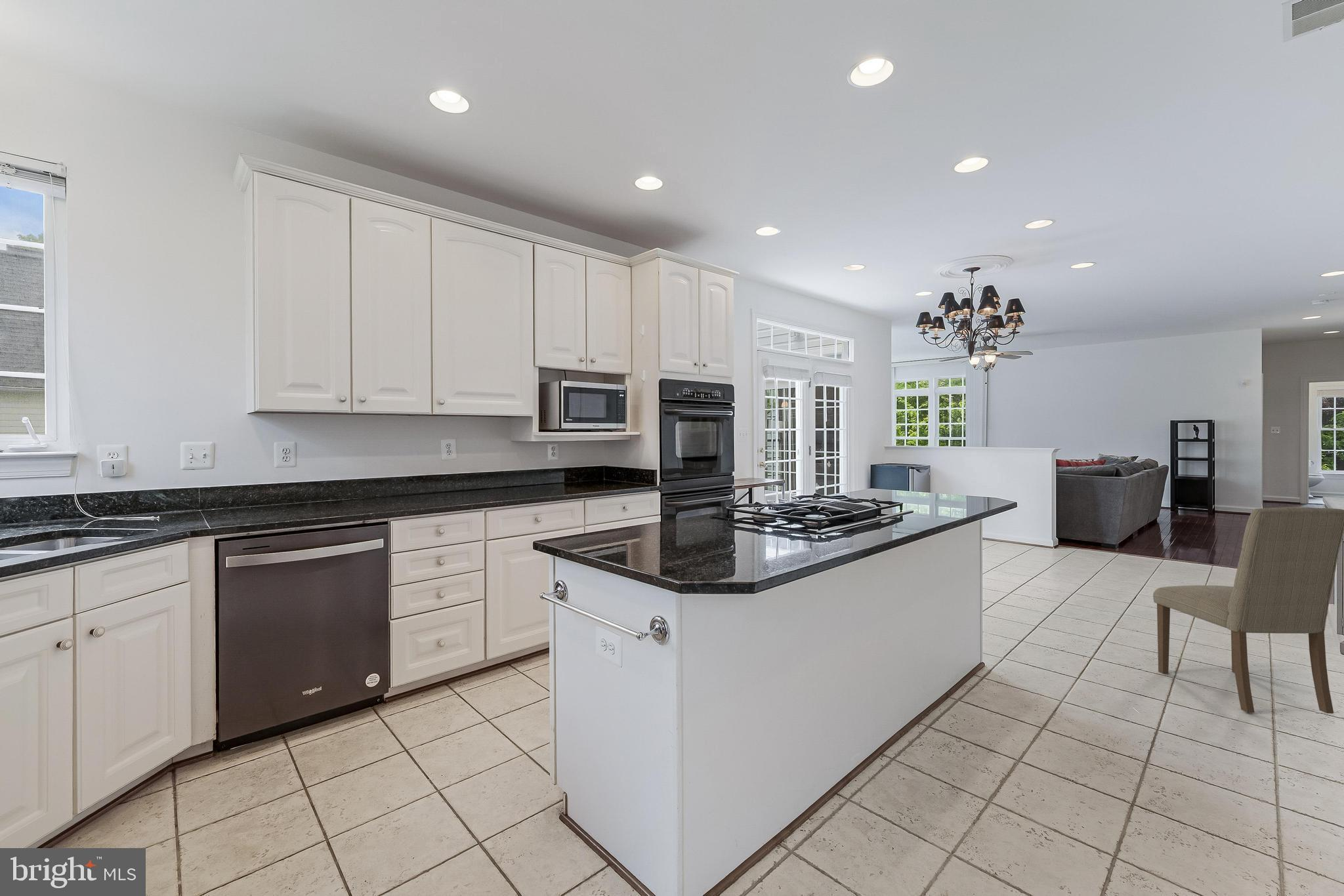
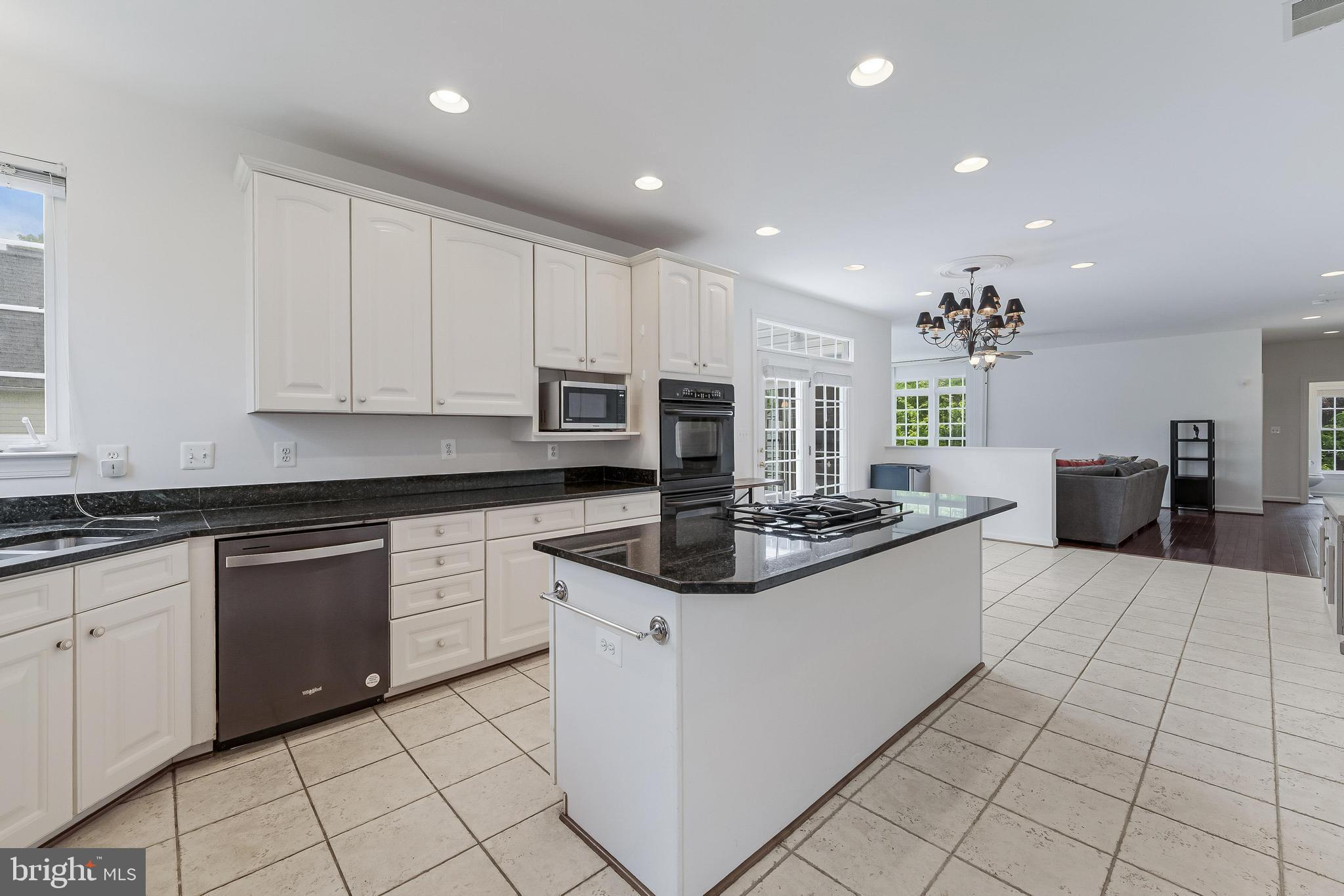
- dining chair [1152,506,1344,714]
